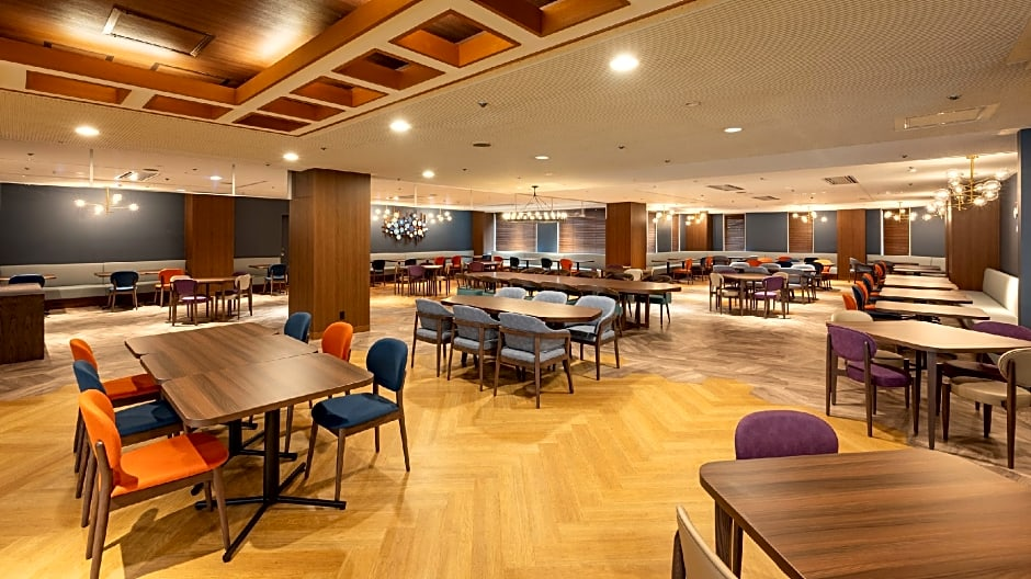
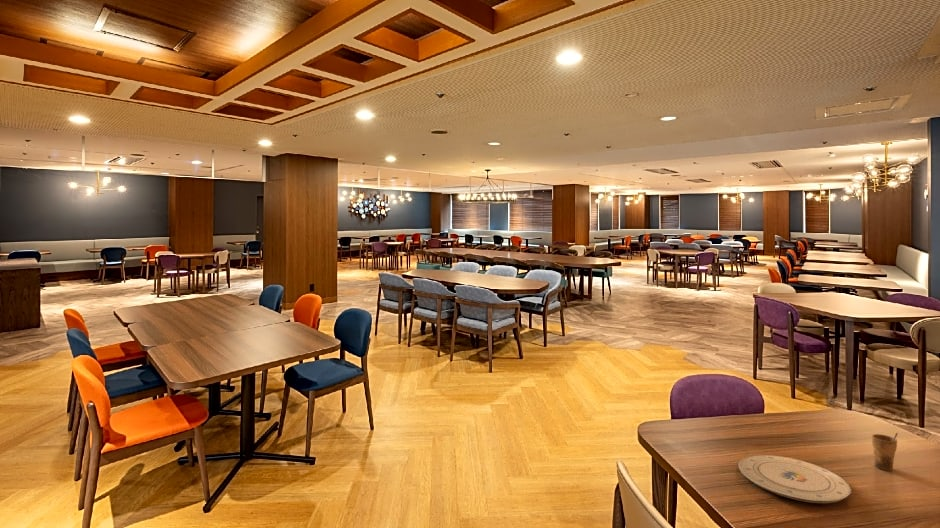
+ plate [737,454,852,504]
+ cup [871,432,899,471]
